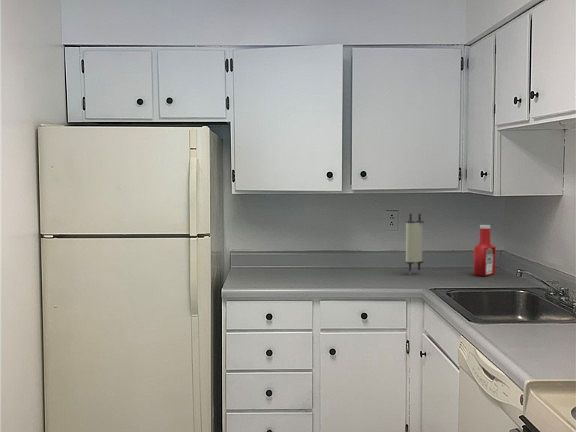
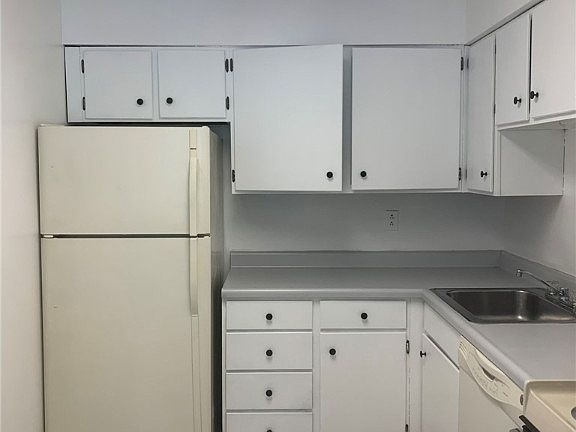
- scroll [405,211,425,272]
- soap bottle [473,224,497,277]
